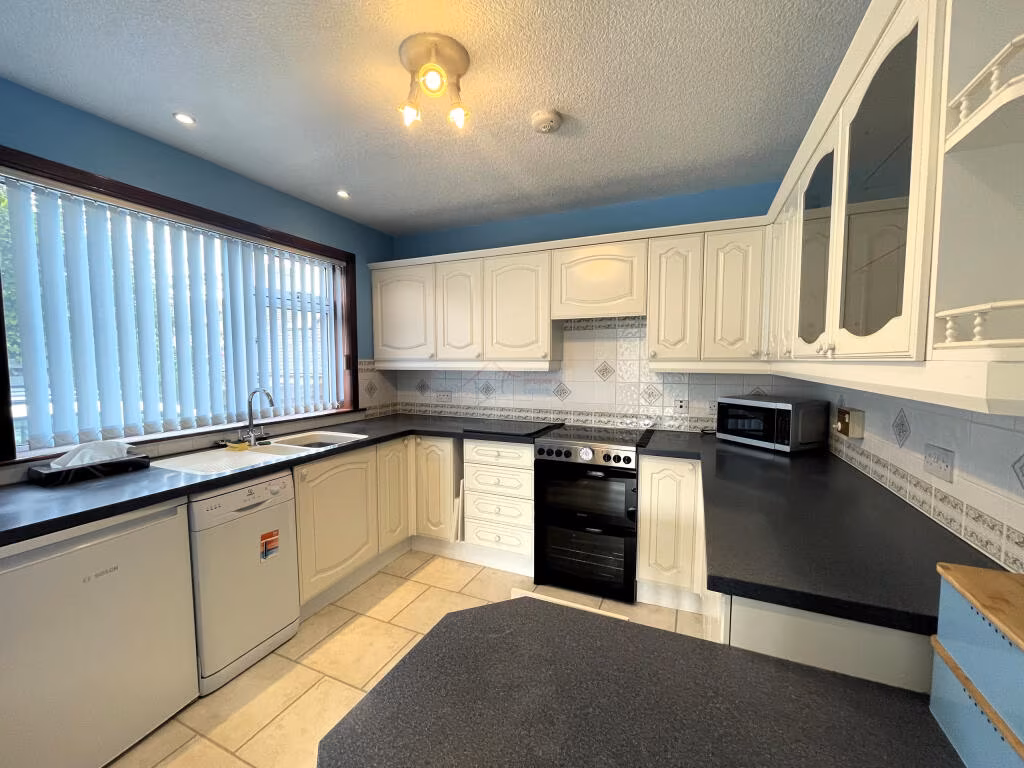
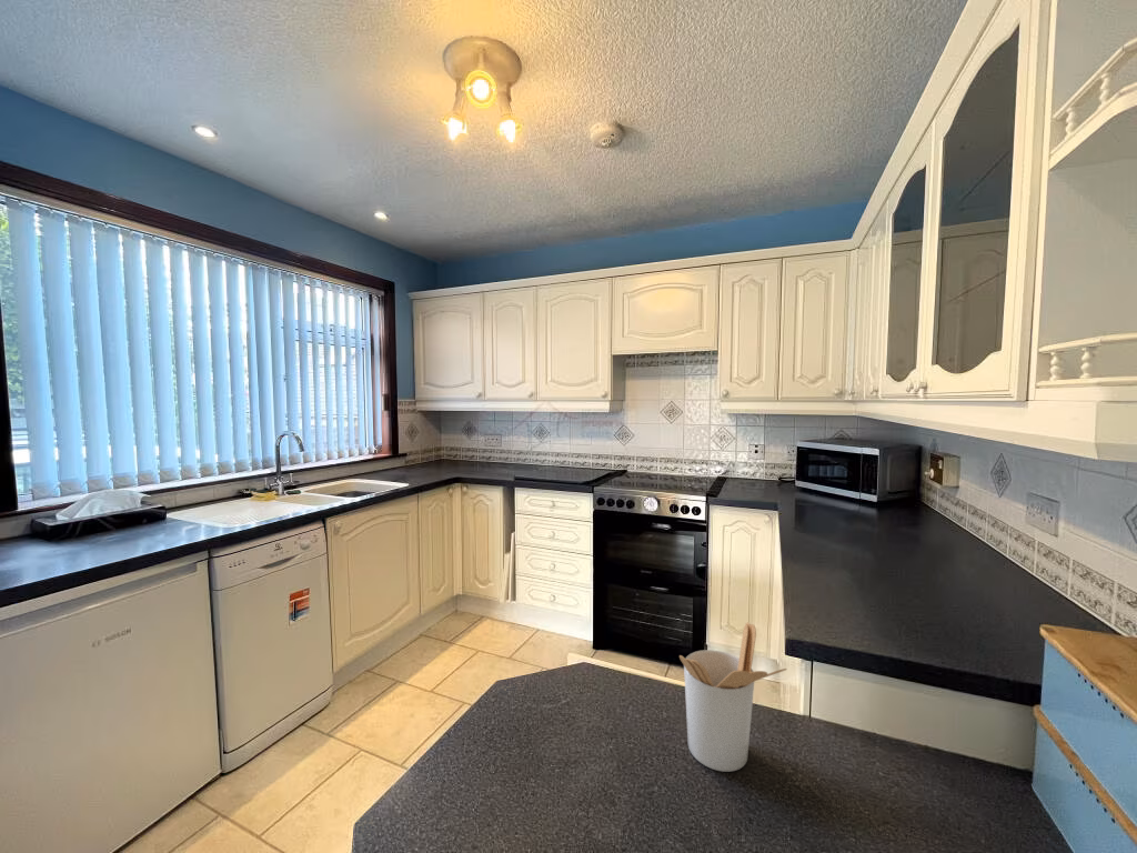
+ utensil holder [678,622,788,773]
